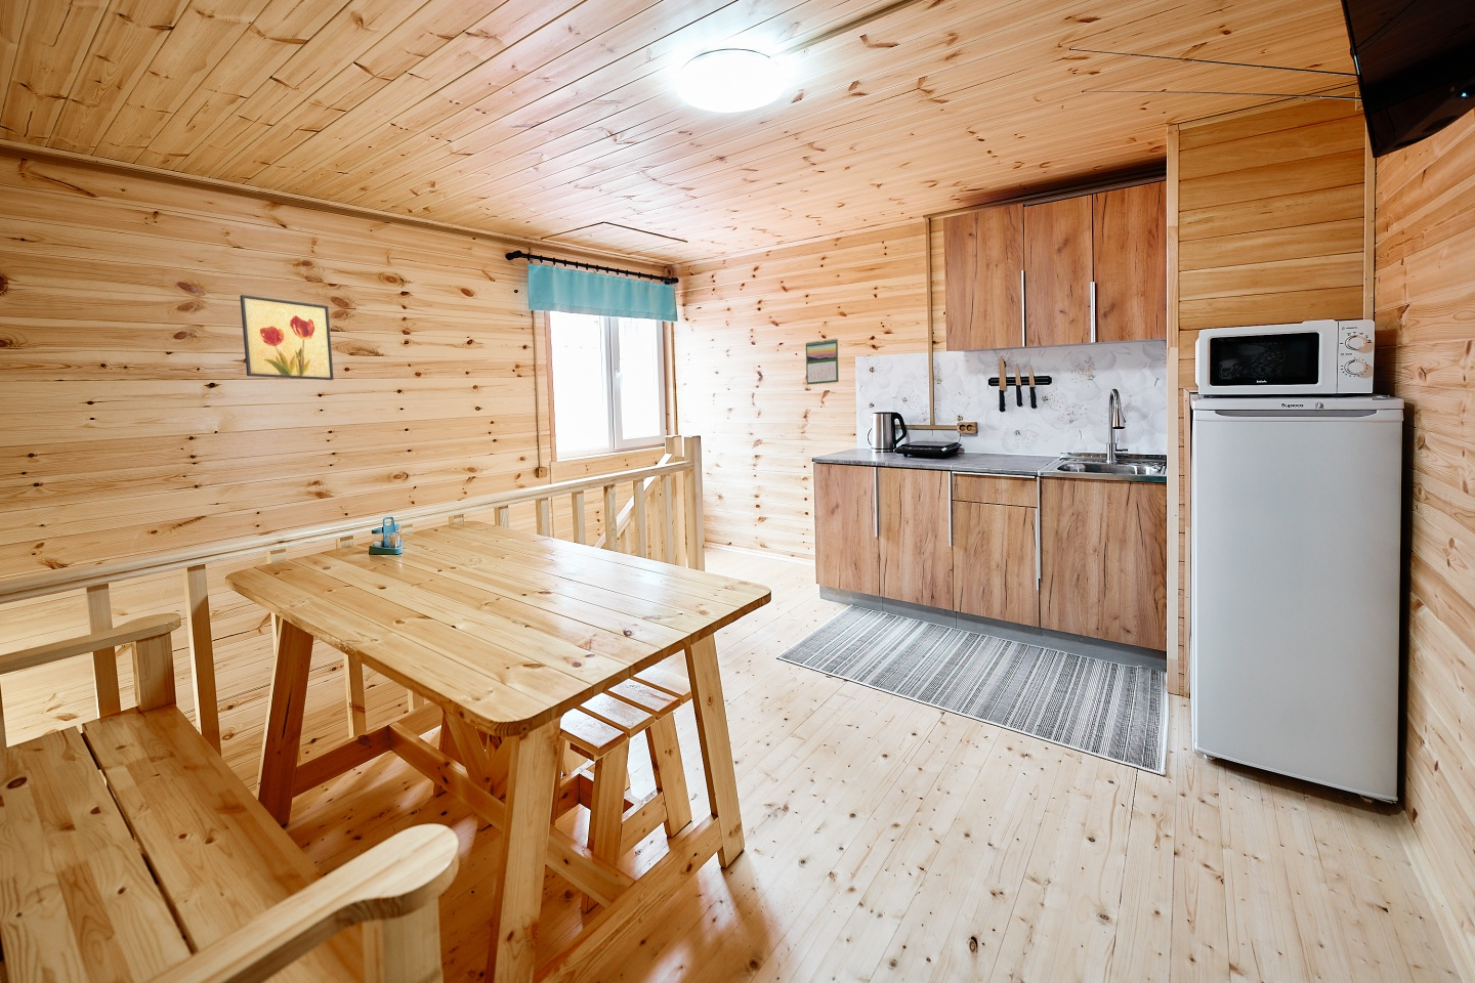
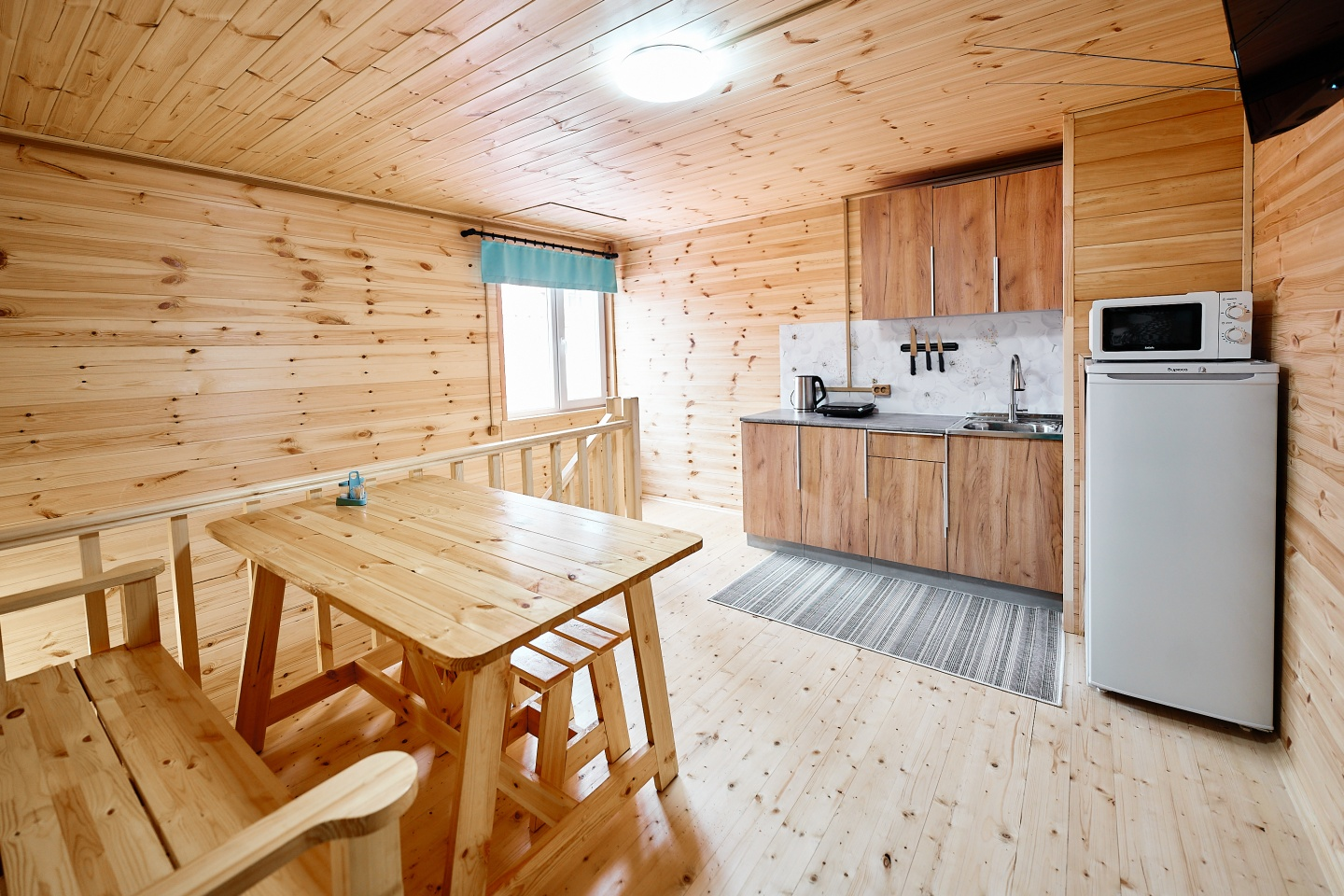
- wall art [238,294,335,381]
- calendar [806,338,840,386]
